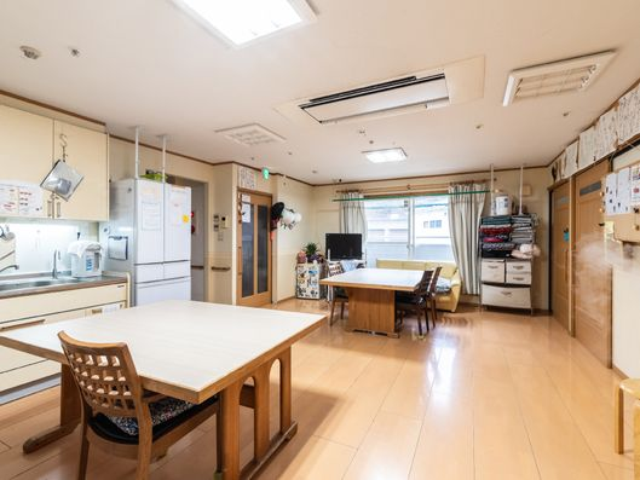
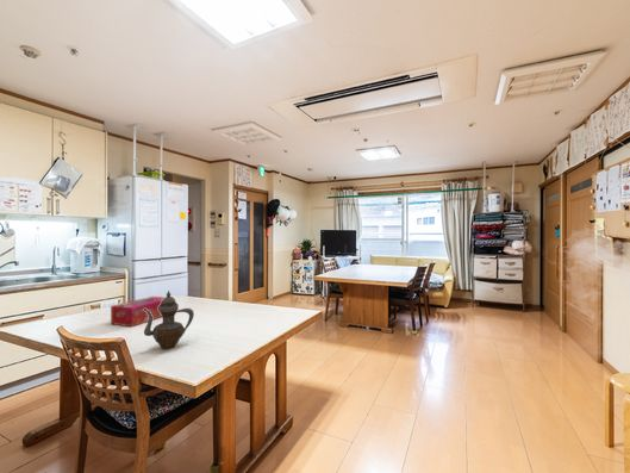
+ teapot [143,290,195,350]
+ tissue box [110,295,166,328]
